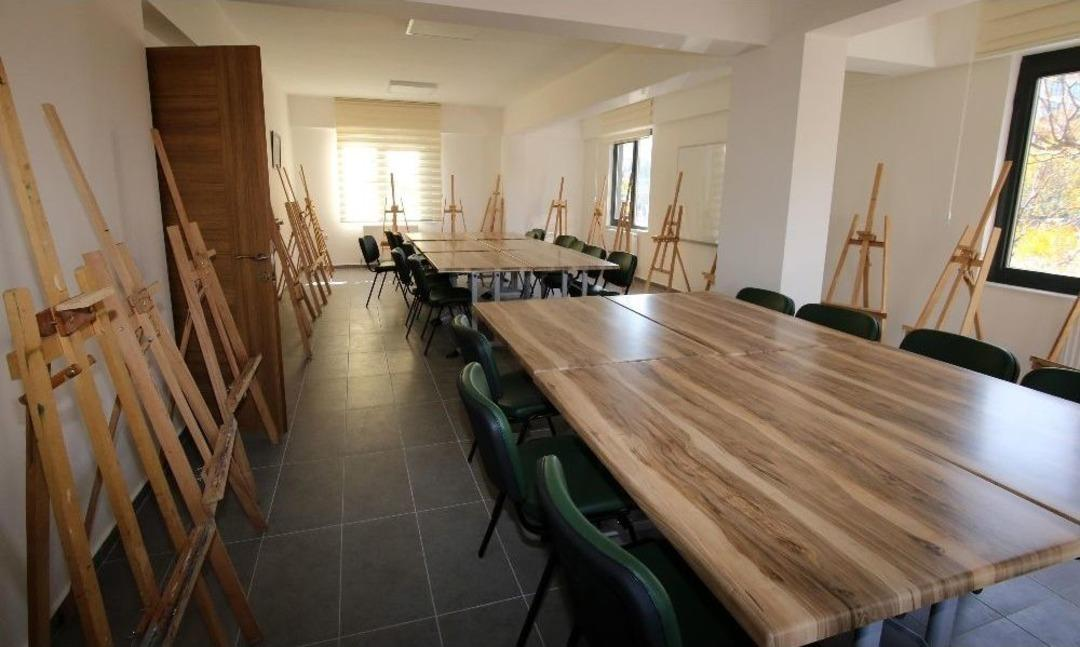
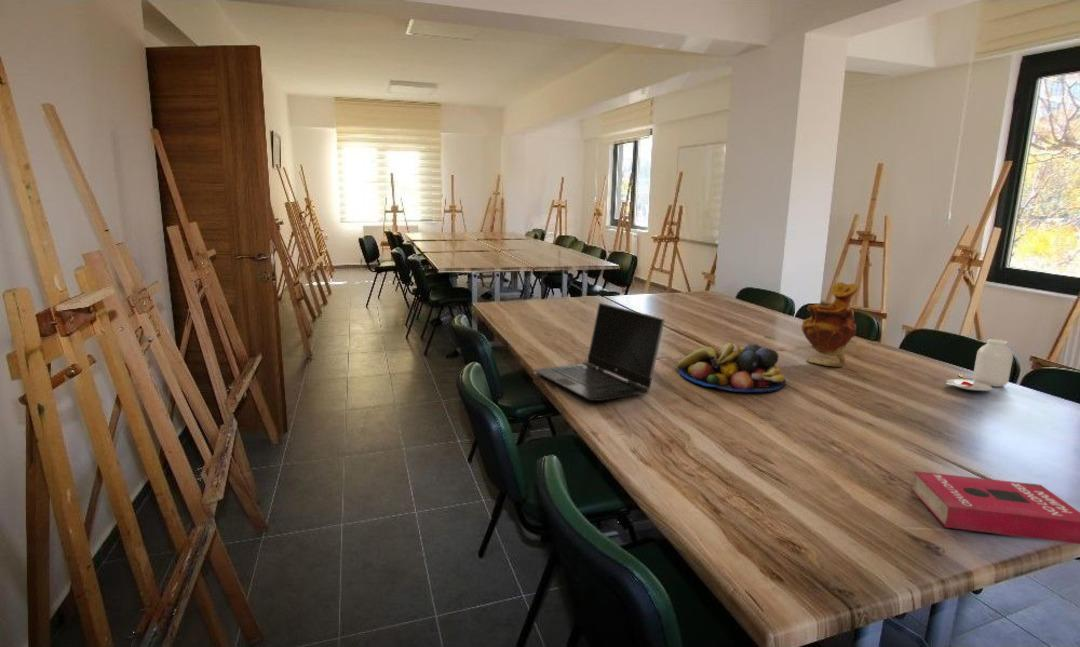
+ fruit bowl [676,342,787,393]
+ jar [945,338,1014,392]
+ book [910,470,1080,545]
+ laptop computer [532,302,666,402]
+ vase [801,281,859,368]
